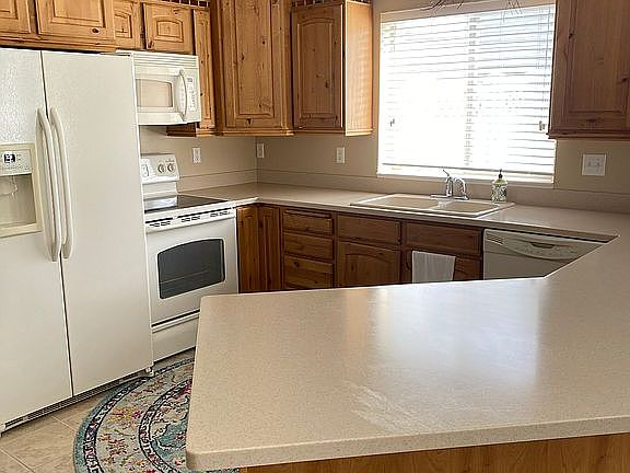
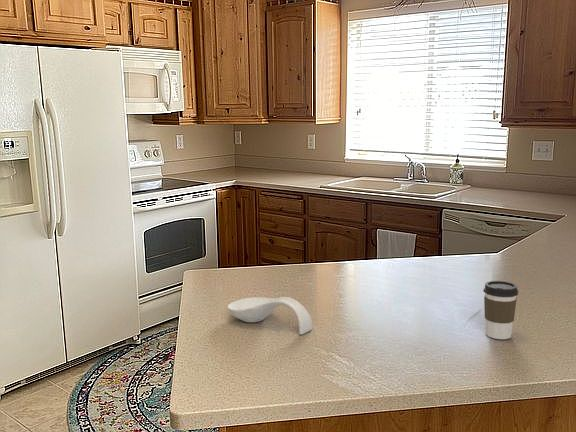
+ coffee cup [482,280,519,340]
+ spoon rest [226,296,314,336]
